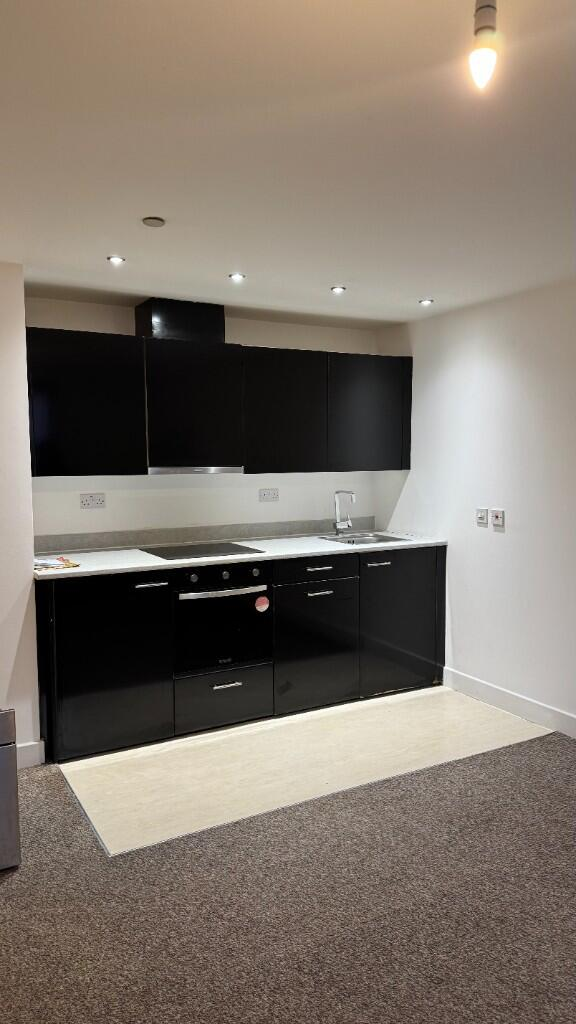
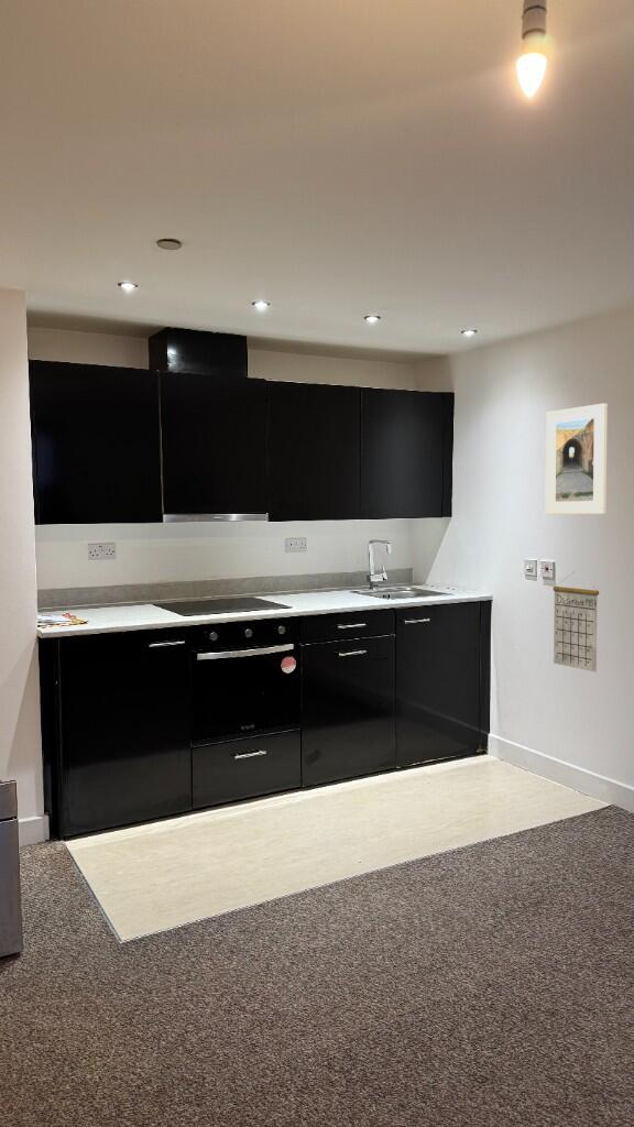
+ calendar [553,571,600,674]
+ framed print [545,402,609,515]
